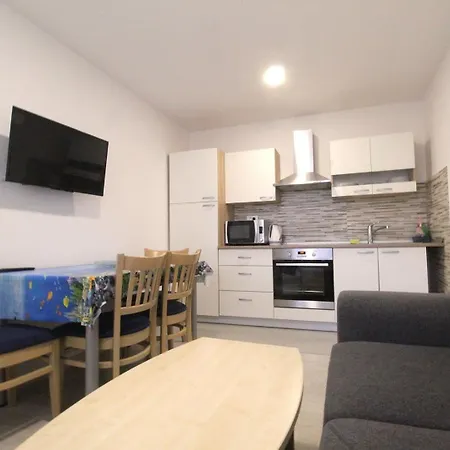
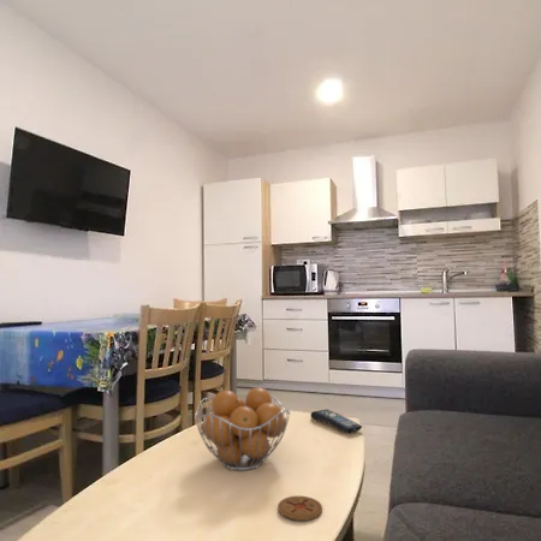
+ coaster [277,495,323,522]
+ fruit basket [194,386,291,471]
+ remote control [310,409,363,434]
